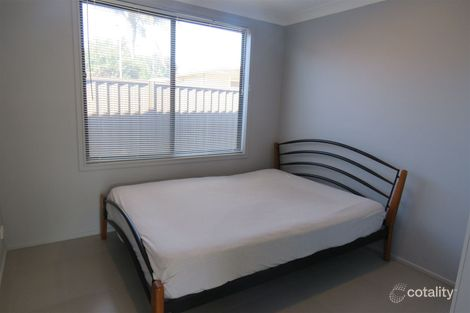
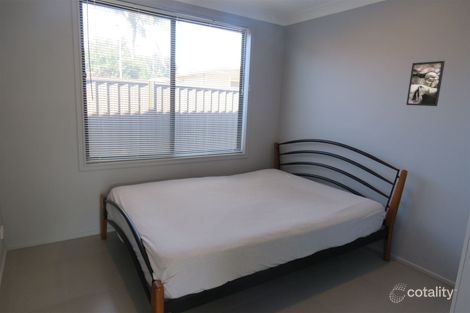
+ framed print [405,60,446,107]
